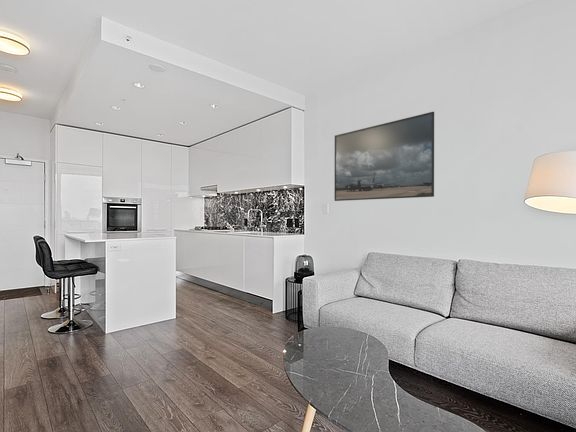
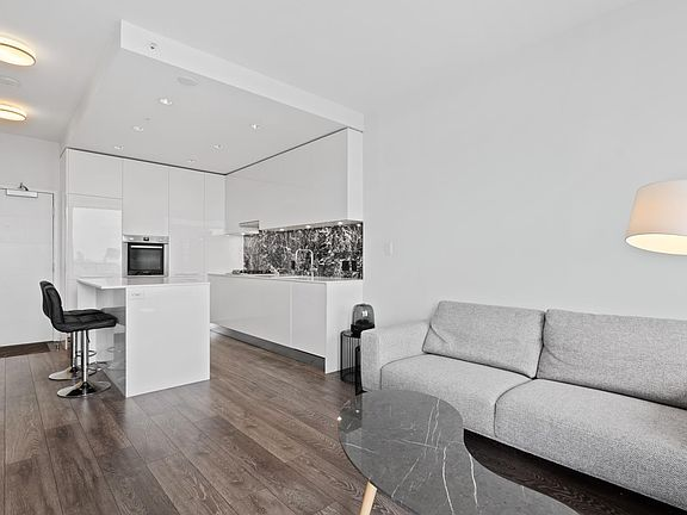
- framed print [333,111,435,202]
